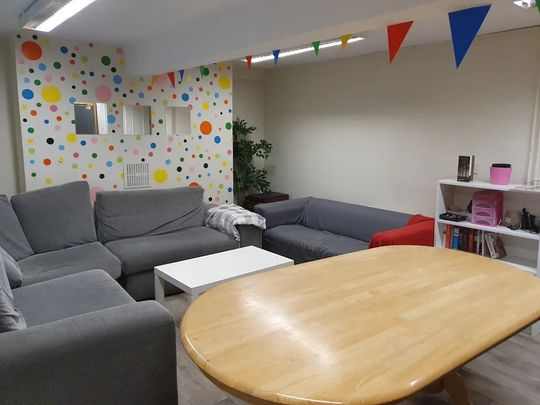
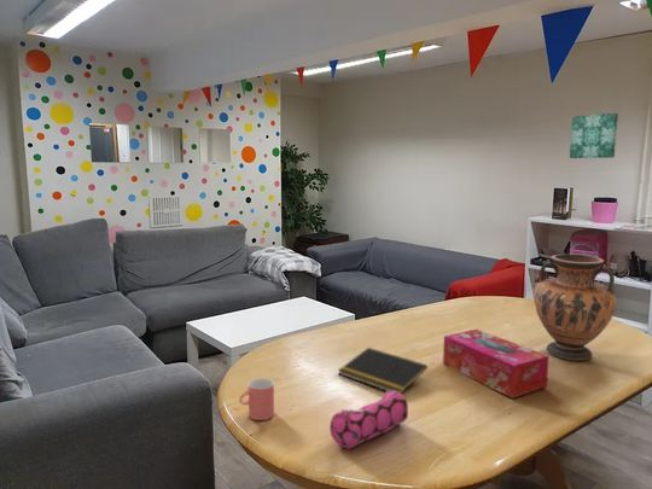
+ wall art [569,112,619,159]
+ cup [238,377,275,421]
+ notepad [337,347,429,394]
+ tissue box [442,328,551,400]
+ vase [532,254,618,361]
+ pencil case [328,391,409,450]
